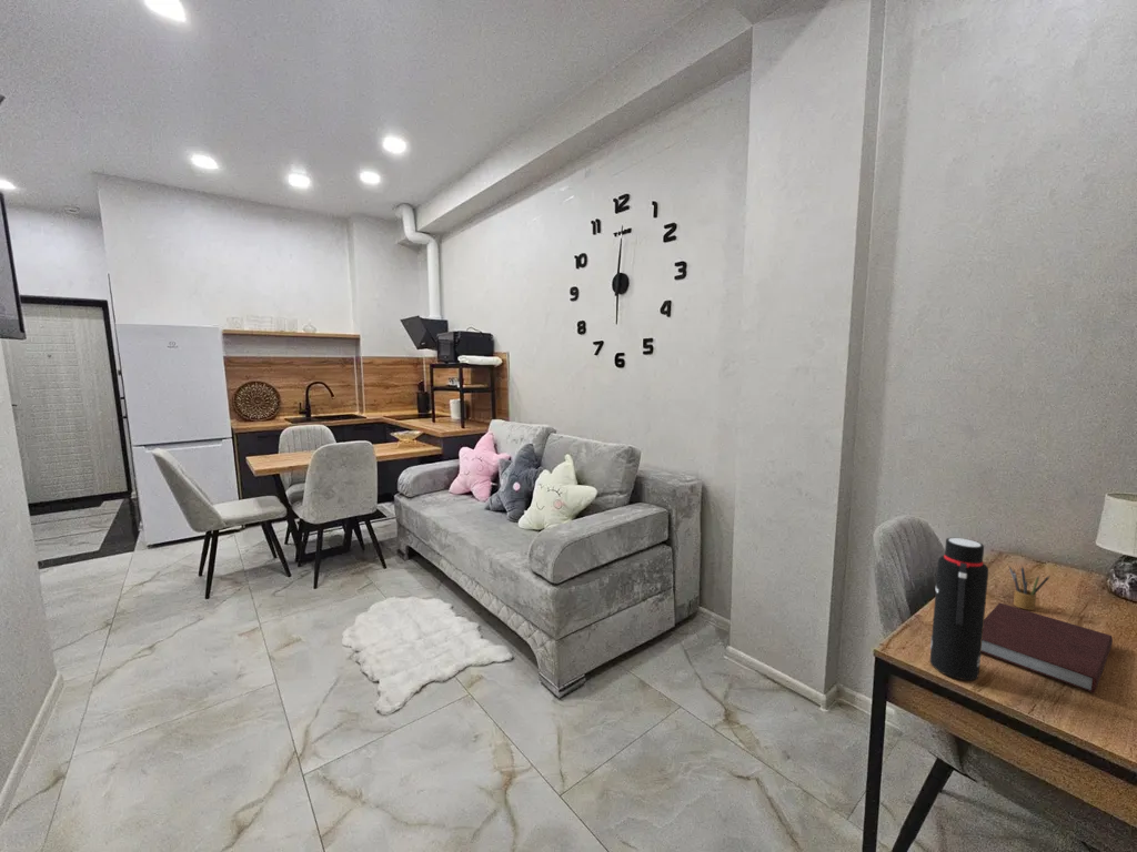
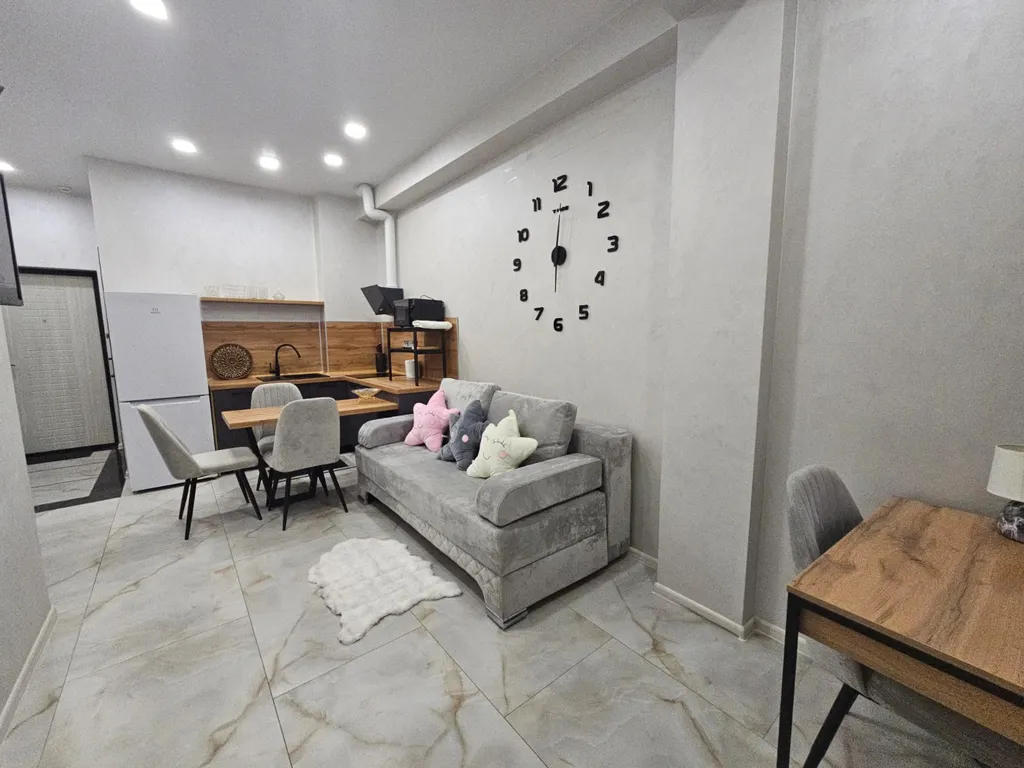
- notebook [980,602,1114,694]
- pencil box [1008,565,1050,611]
- water bottle [929,537,989,681]
